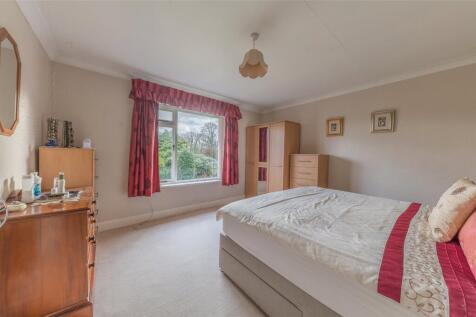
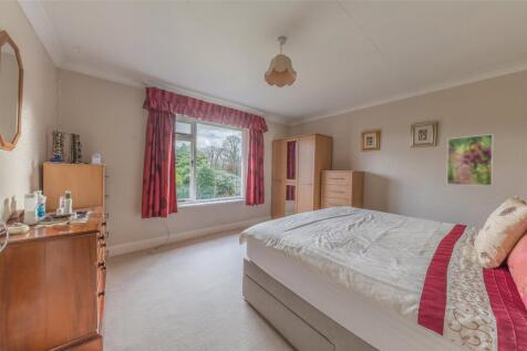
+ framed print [446,133,494,187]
